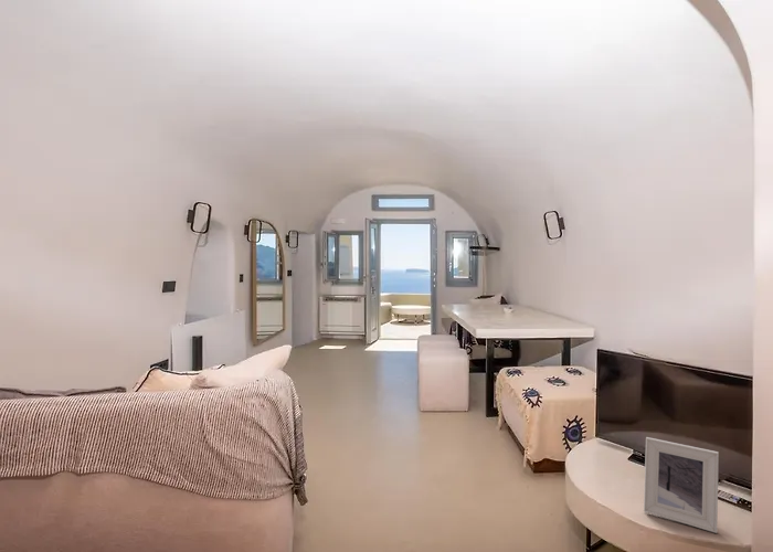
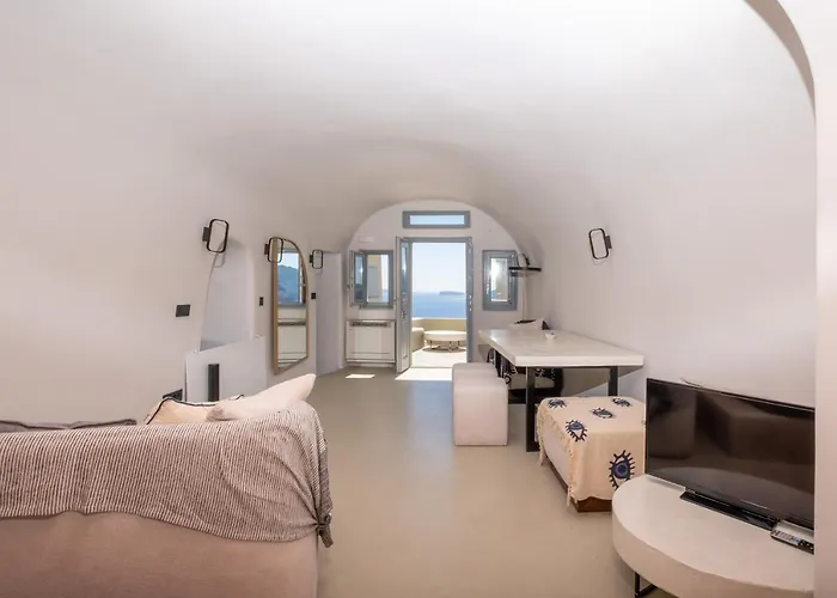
- picture frame [643,436,720,534]
